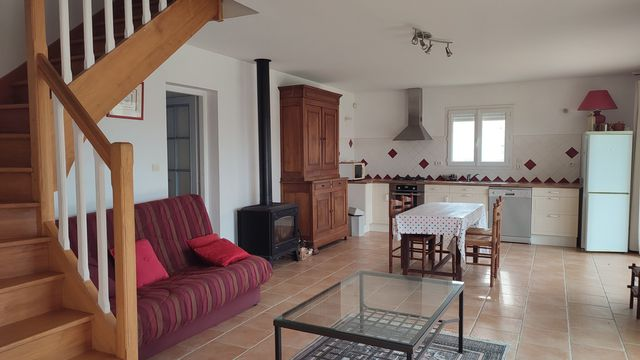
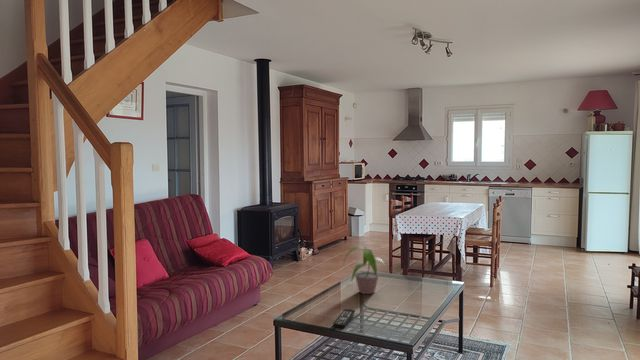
+ potted plant [342,245,390,295]
+ remote control [332,308,356,329]
